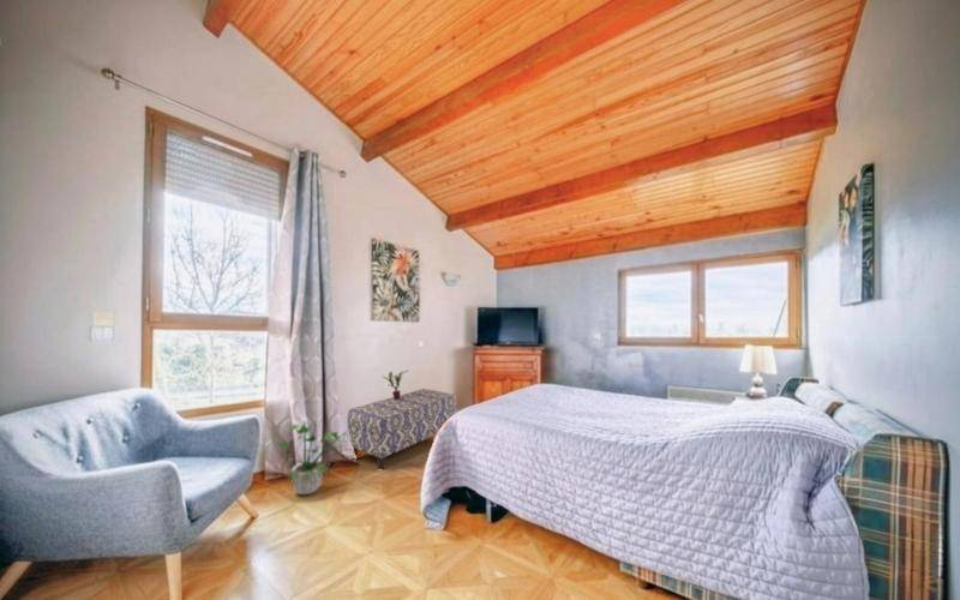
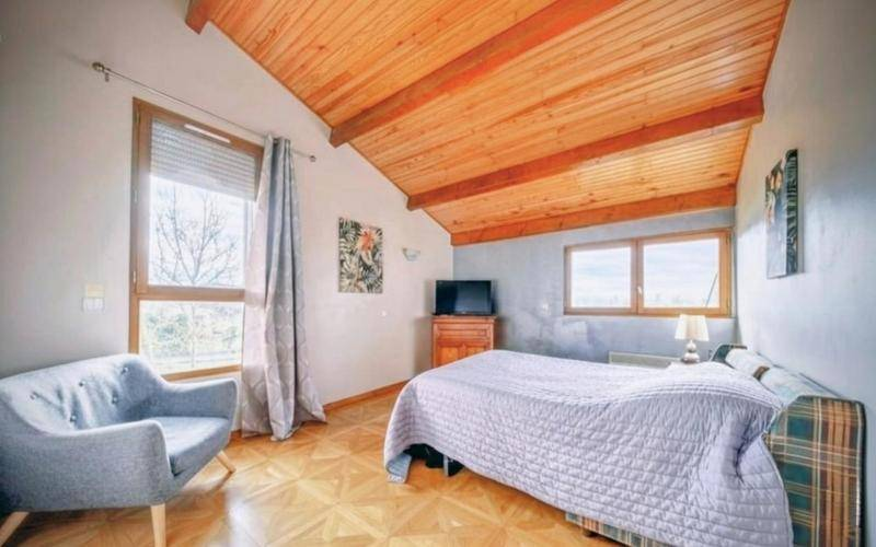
- potted plant [383,370,408,400]
- potted plant [276,415,359,496]
- bench [347,388,457,470]
